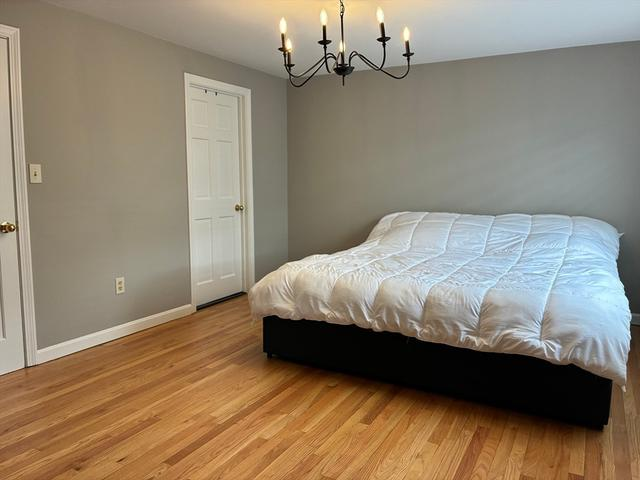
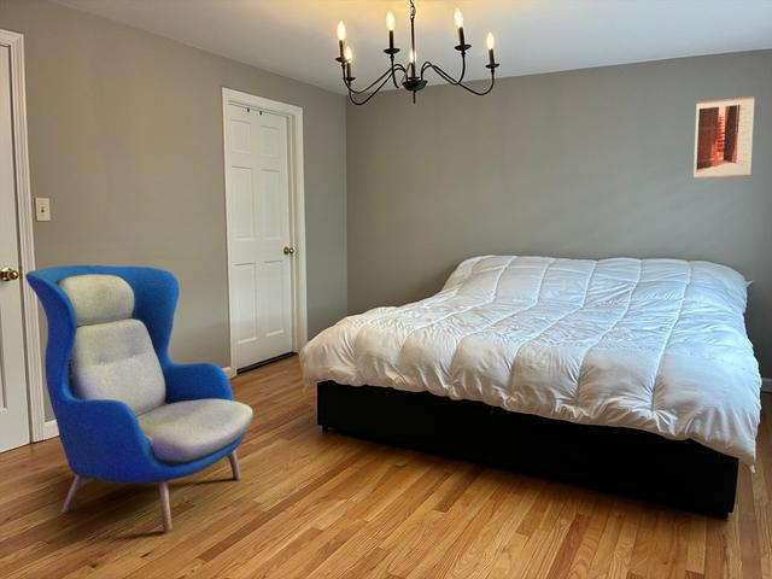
+ wall art [692,95,755,180]
+ armchair [24,264,255,532]
